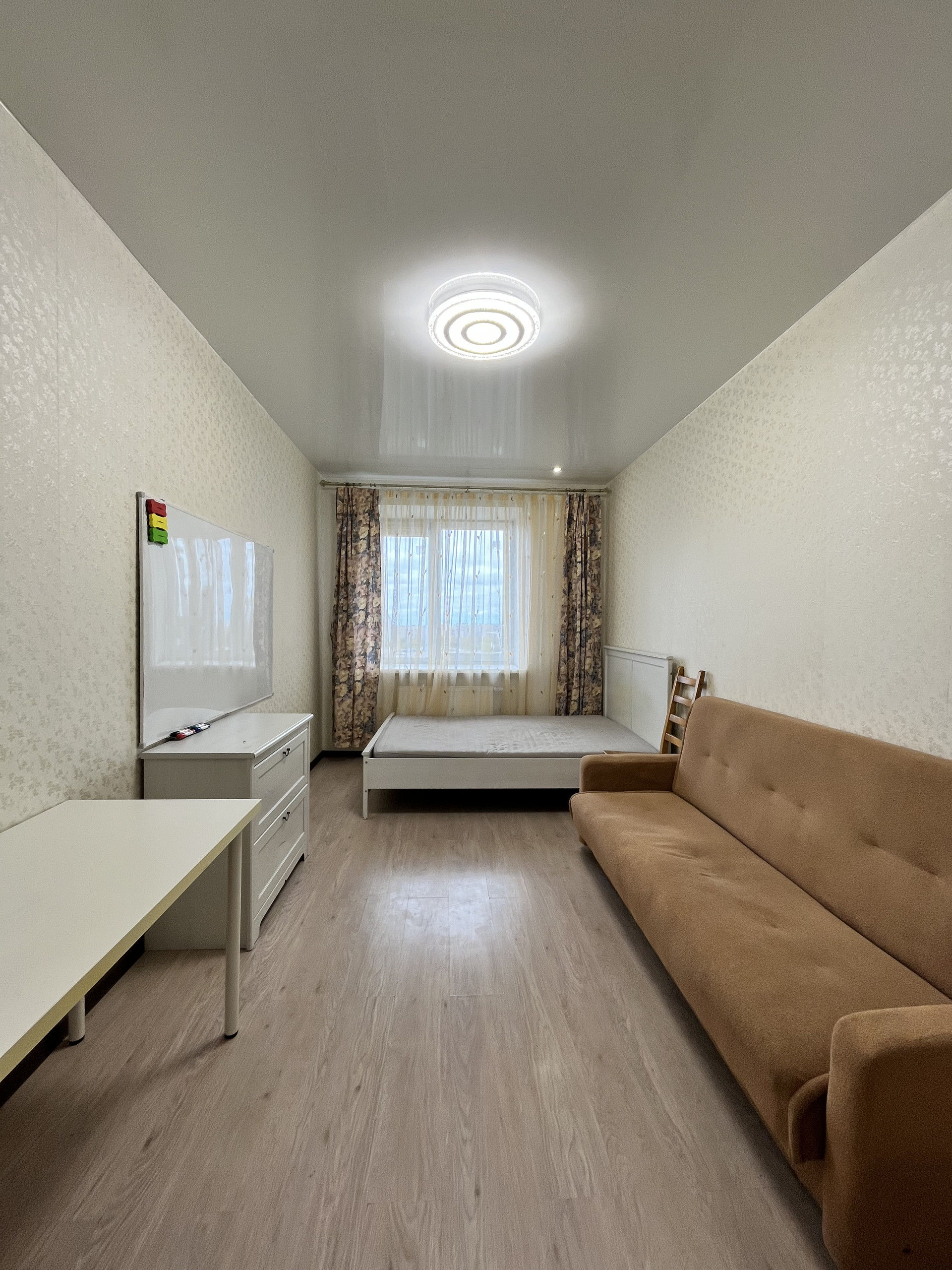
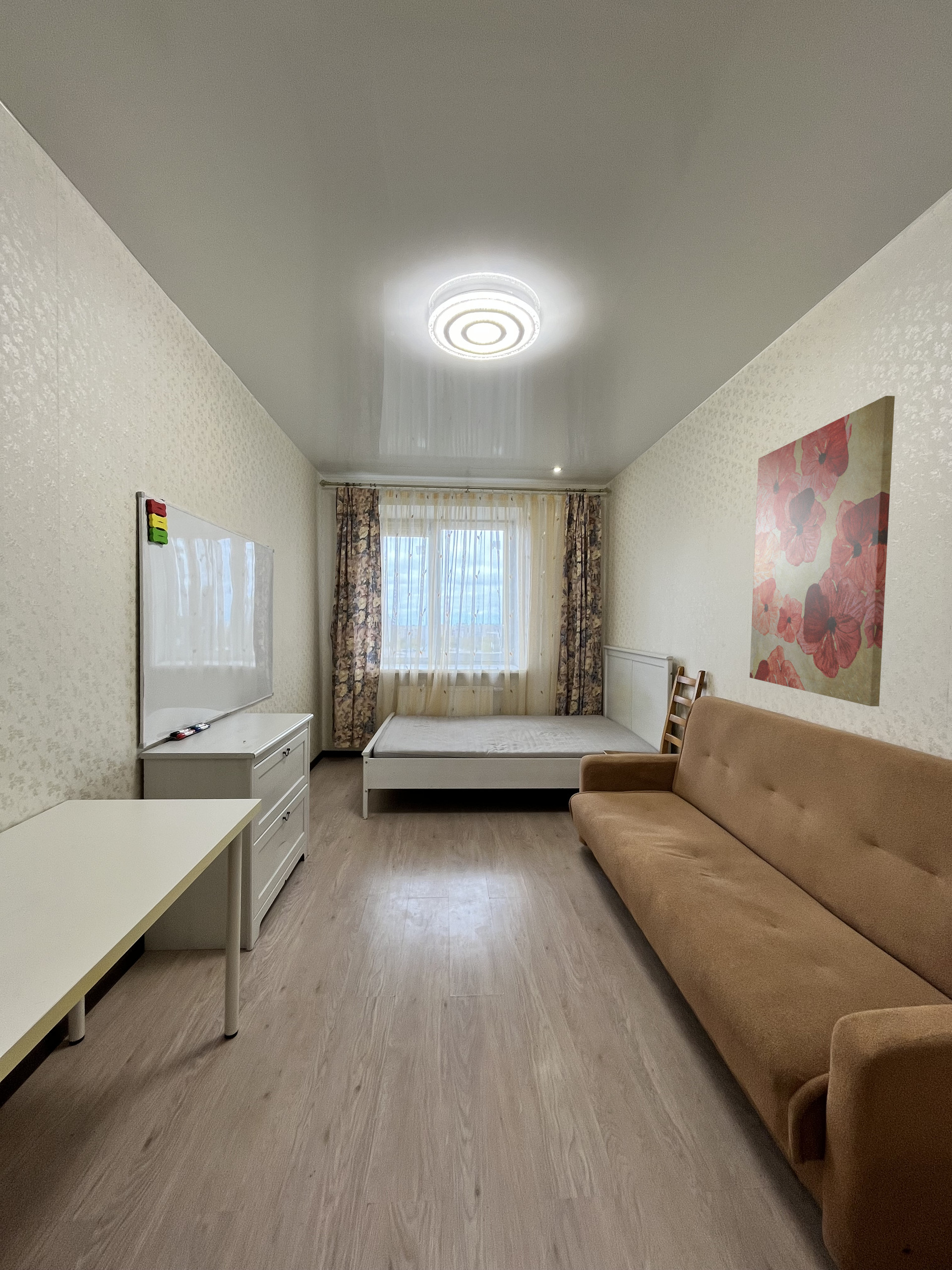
+ wall art [749,395,895,707]
